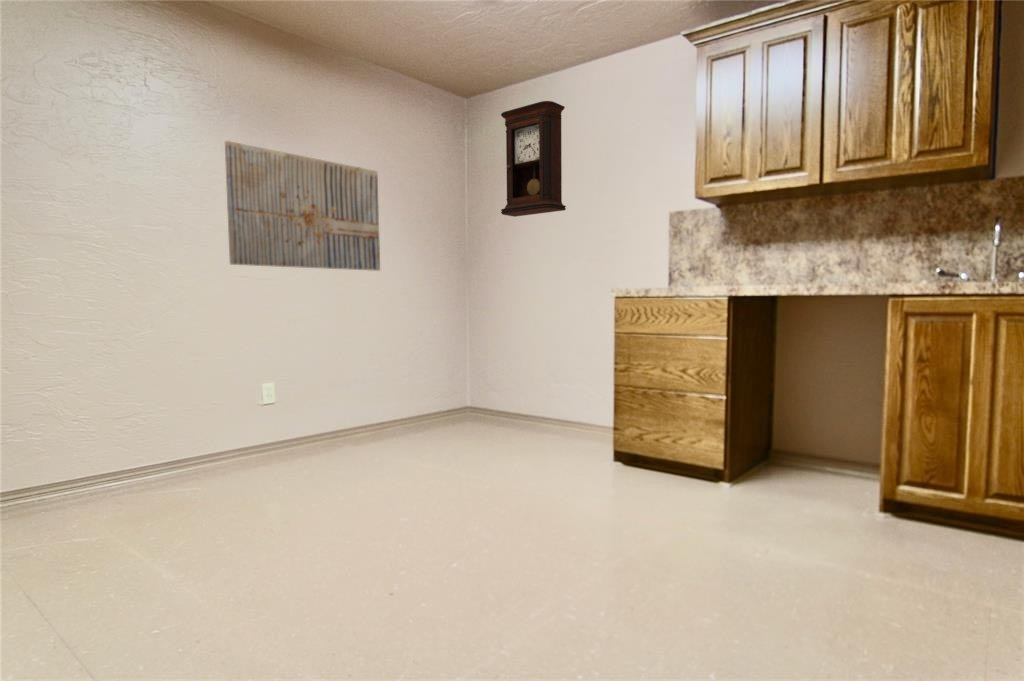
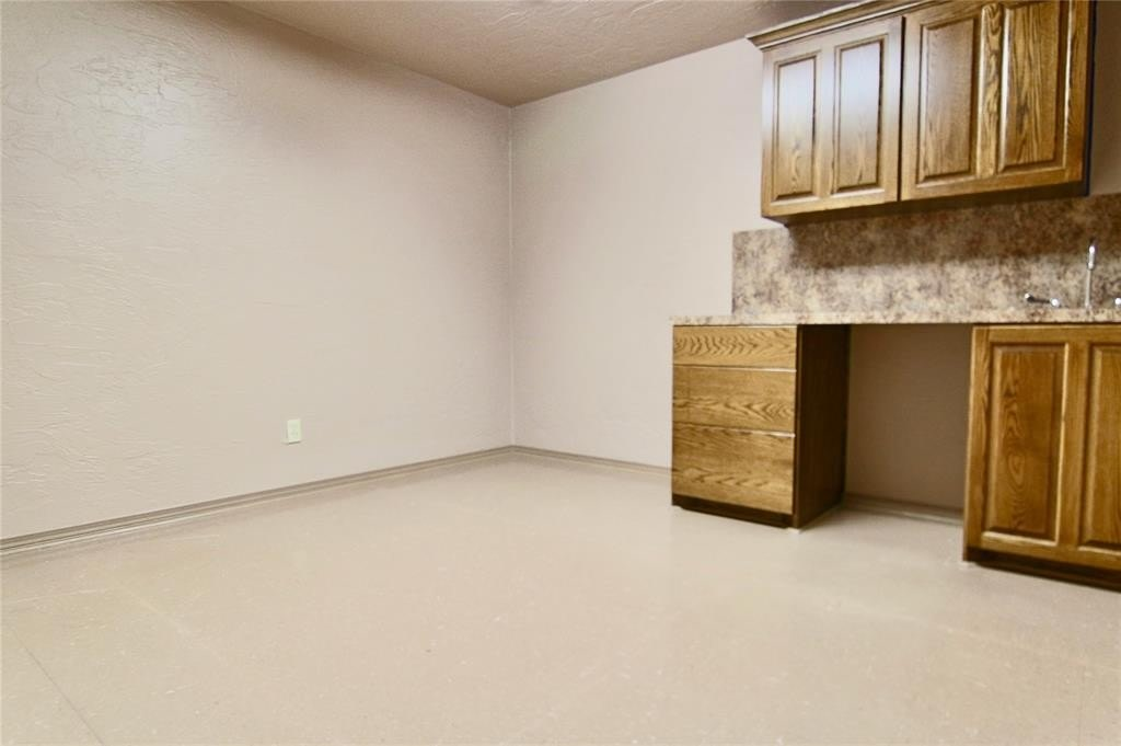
- wall art [224,140,381,272]
- pendulum clock [500,100,567,218]
